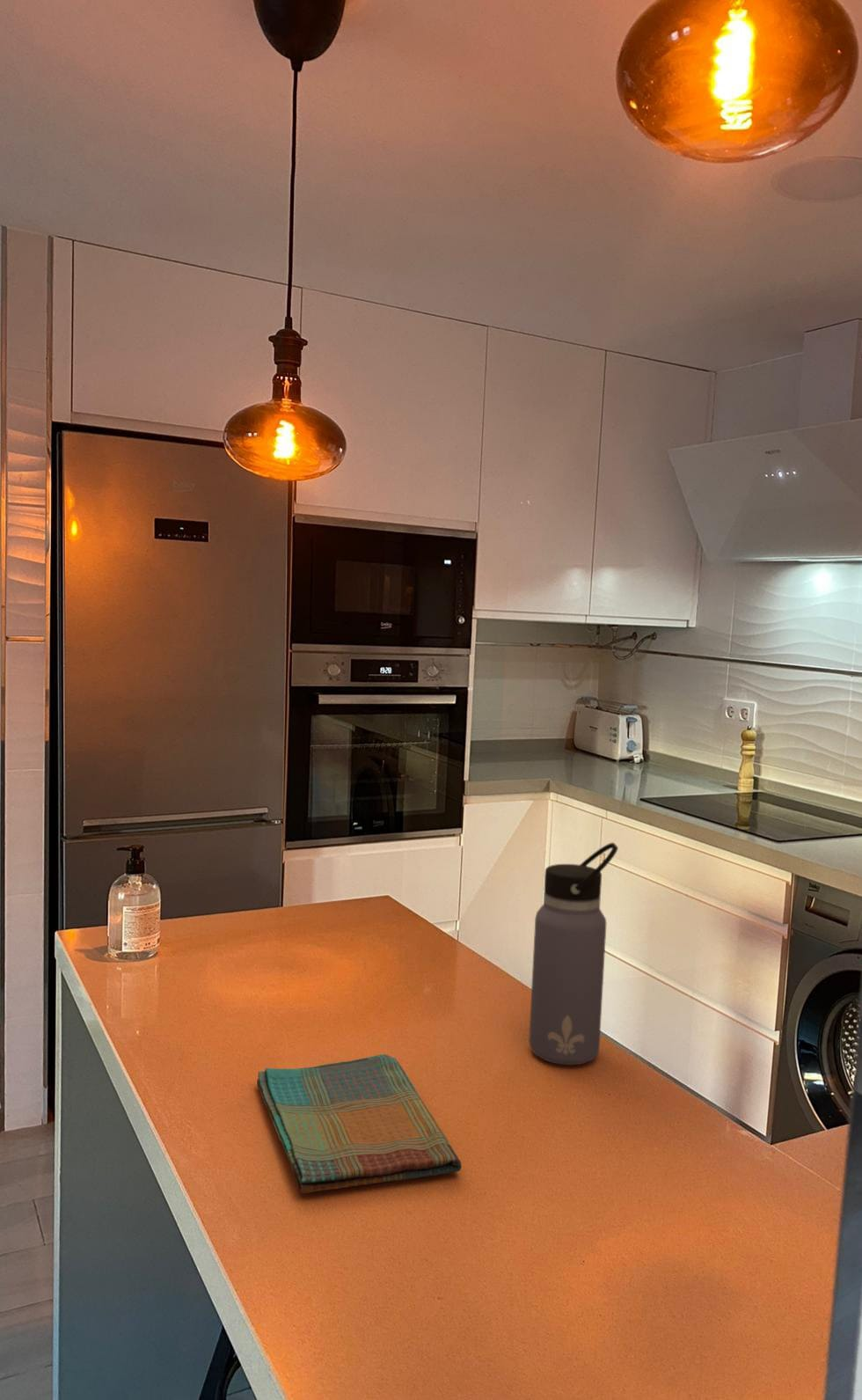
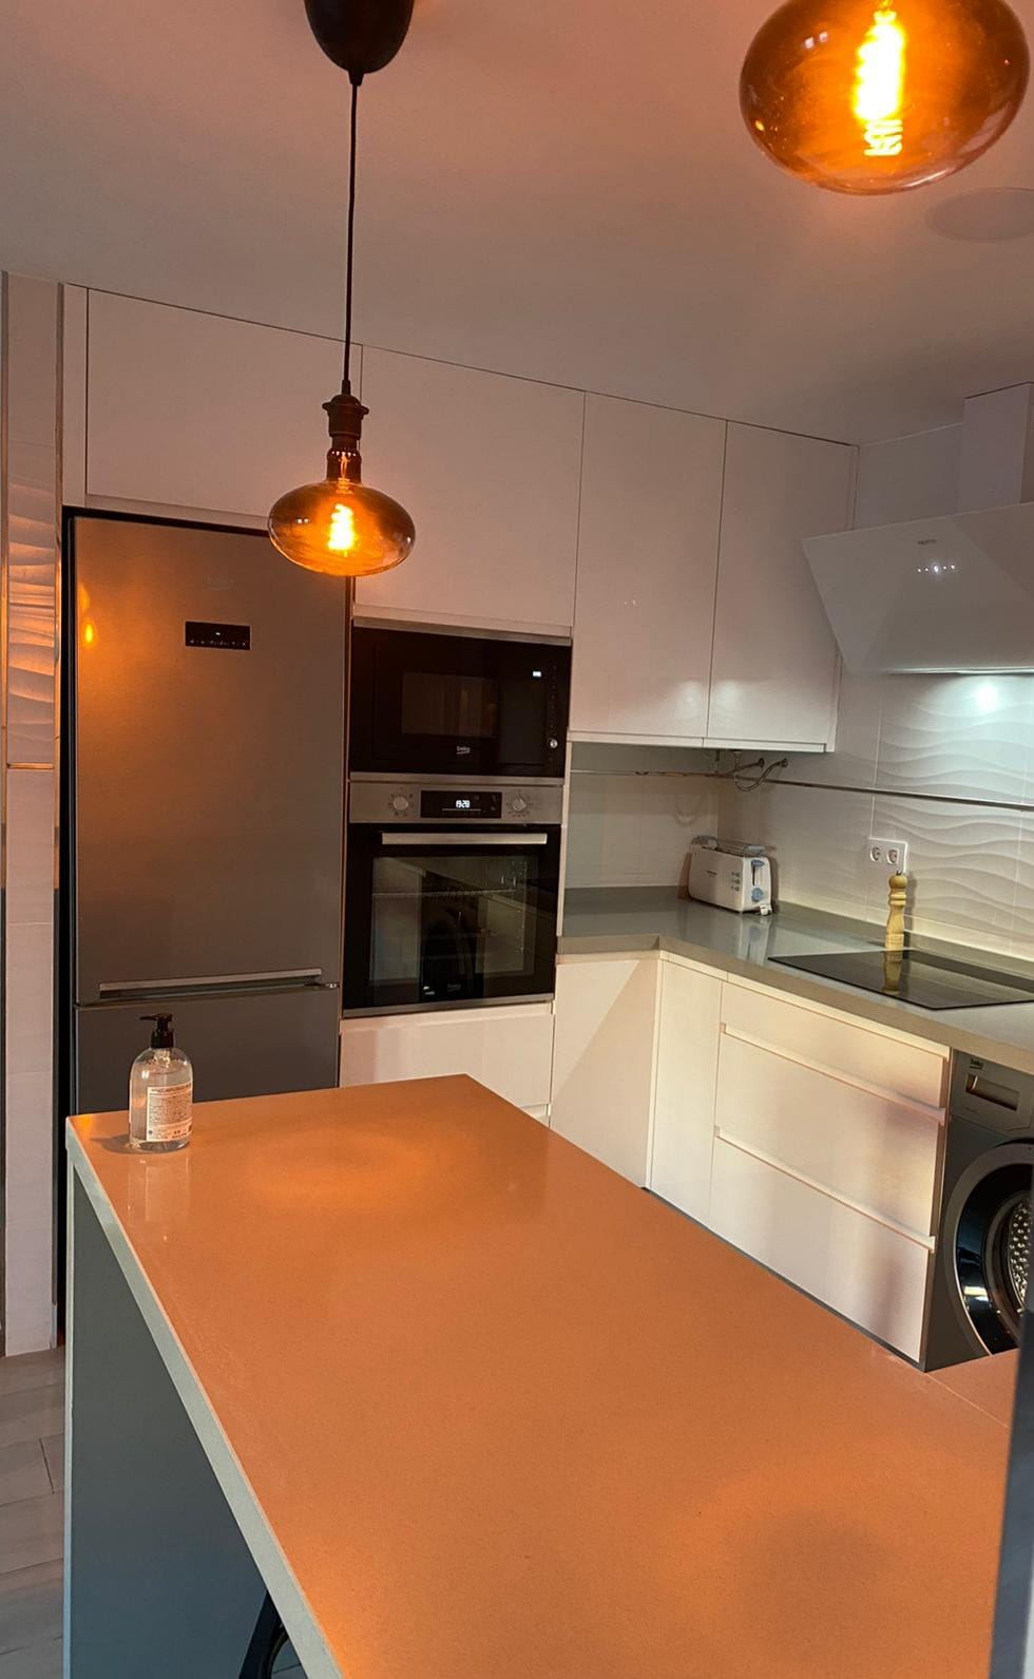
- water bottle [528,842,619,1066]
- dish towel [256,1053,462,1194]
